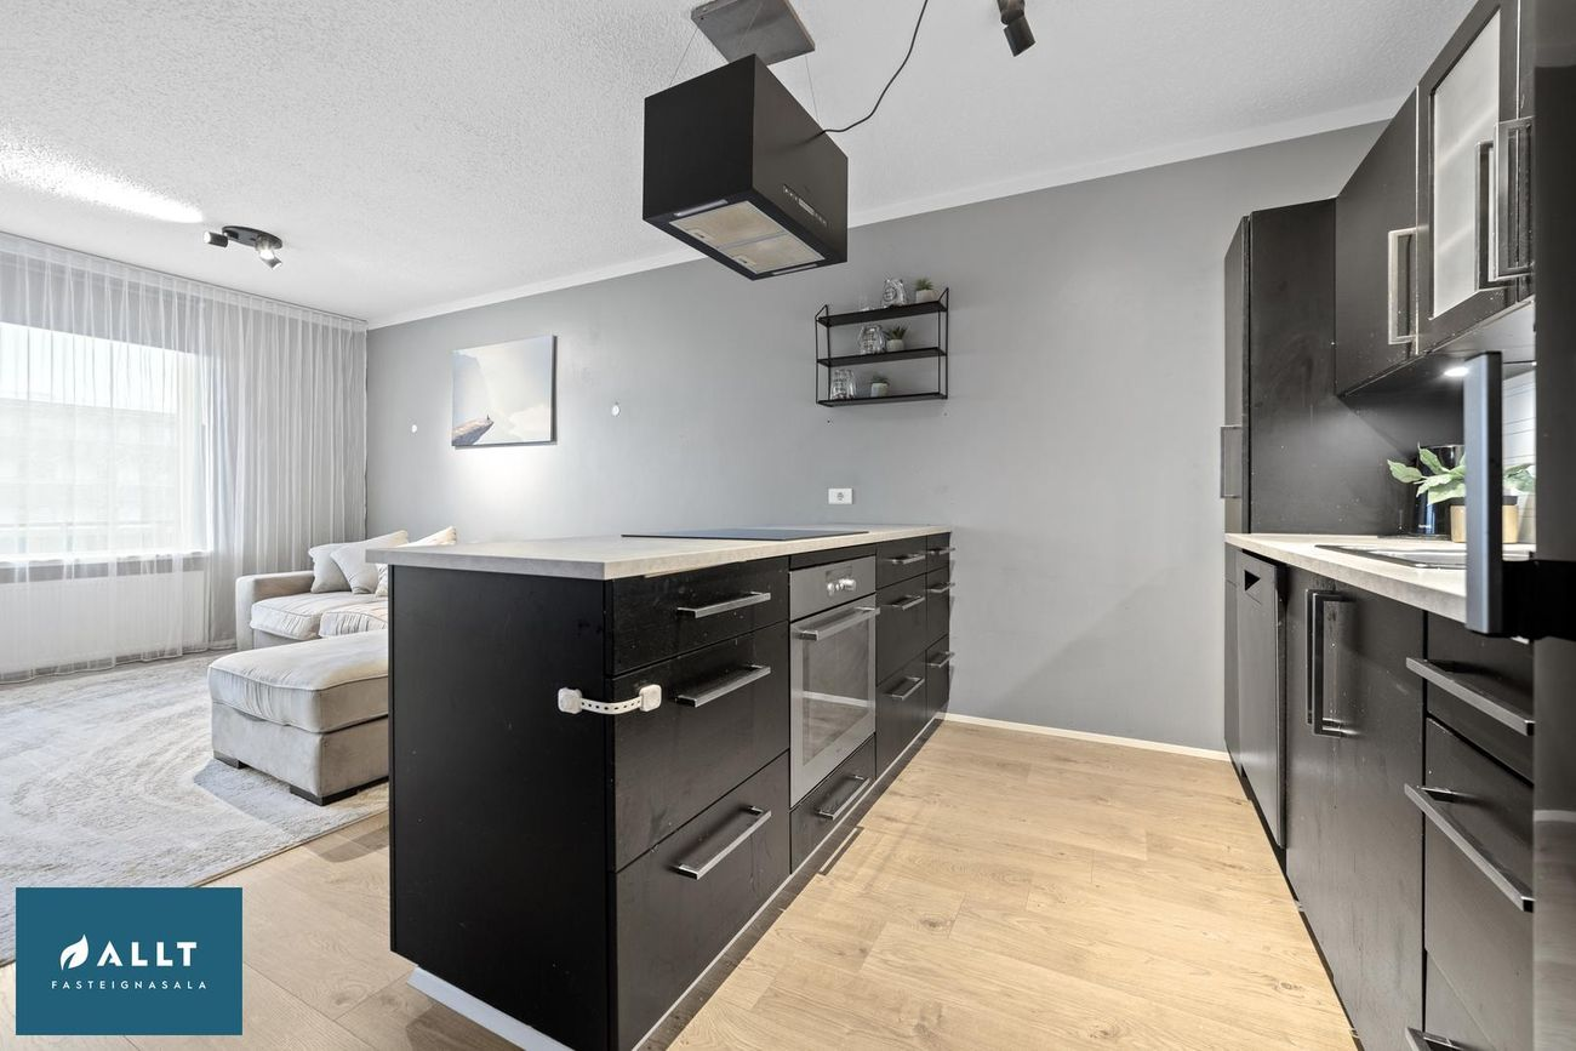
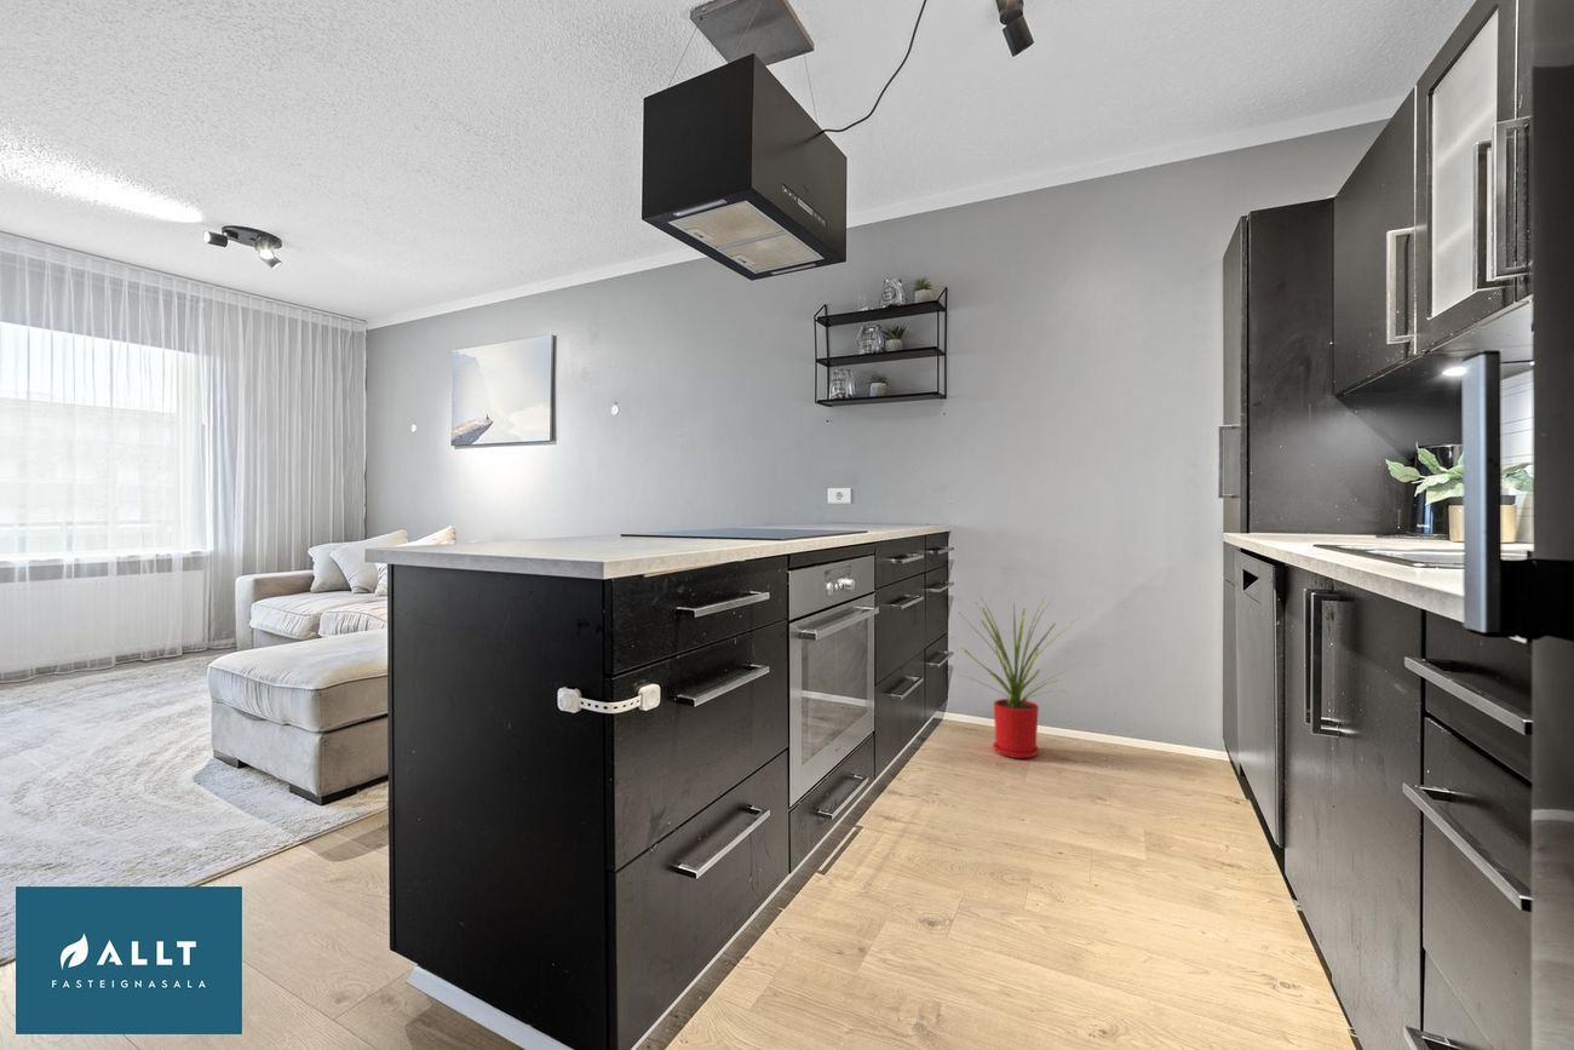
+ house plant [957,595,1080,759]
